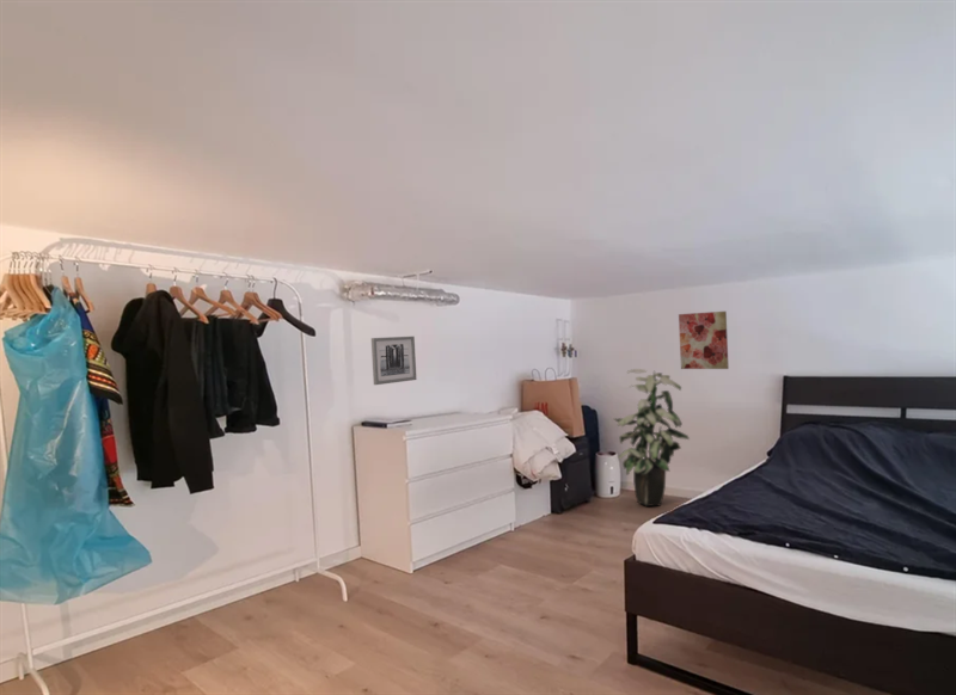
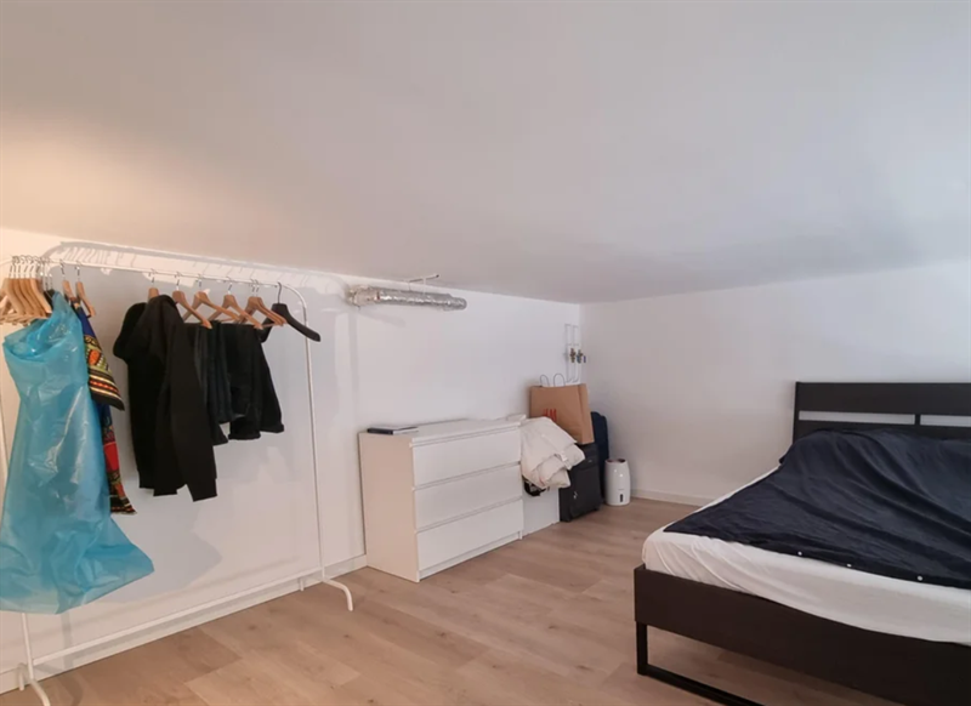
- indoor plant [612,368,691,508]
- wall art [678,310,730,370]
- wall art [370,336,418,386]
